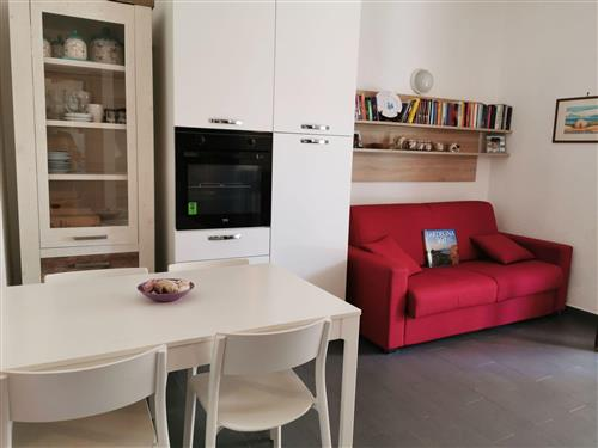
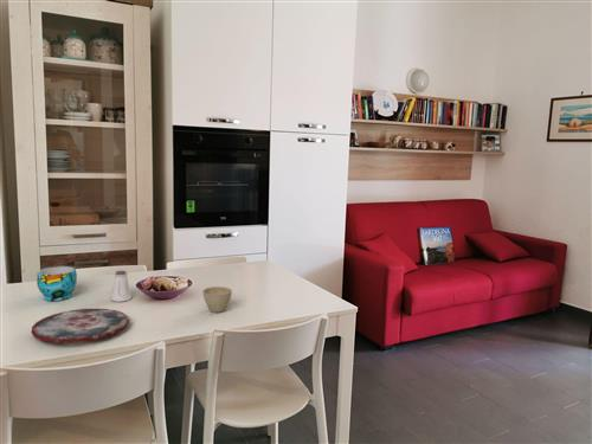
+ plate [30,308,130,345]
+ cup [36,265,78,302]
+ flower pot [201,285,233,314]
+ saltshaker [110,270,133,303]
